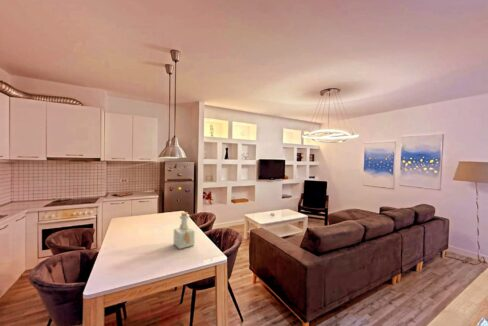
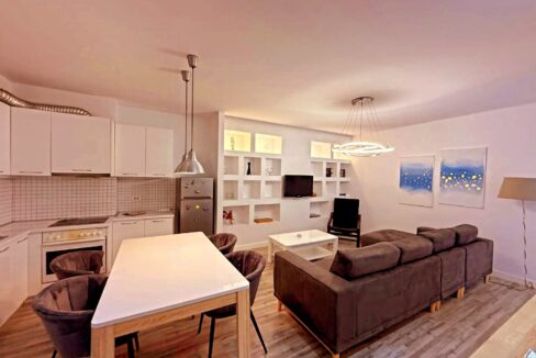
- bottle [172,211,196,250]
